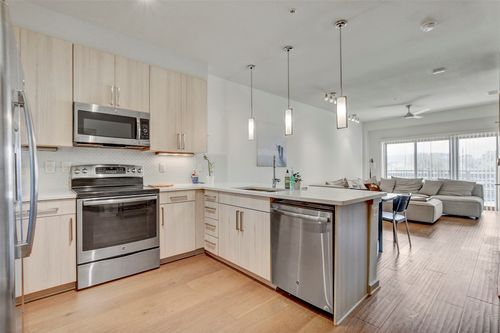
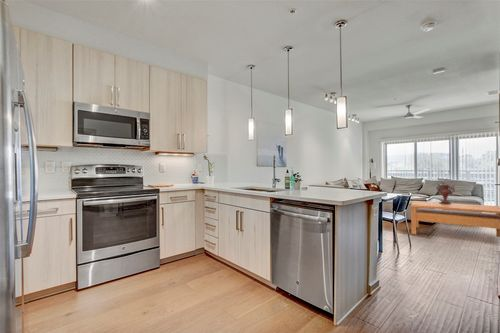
+ coffee table [410,200,500,238]
+ decorative urn [436,183,456,204]
